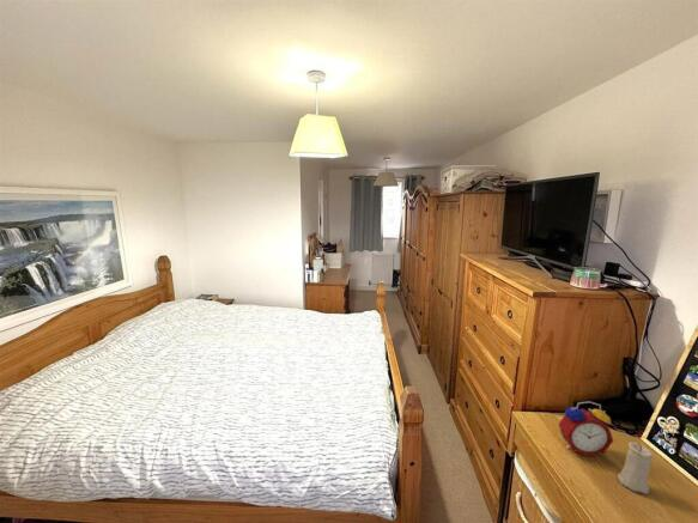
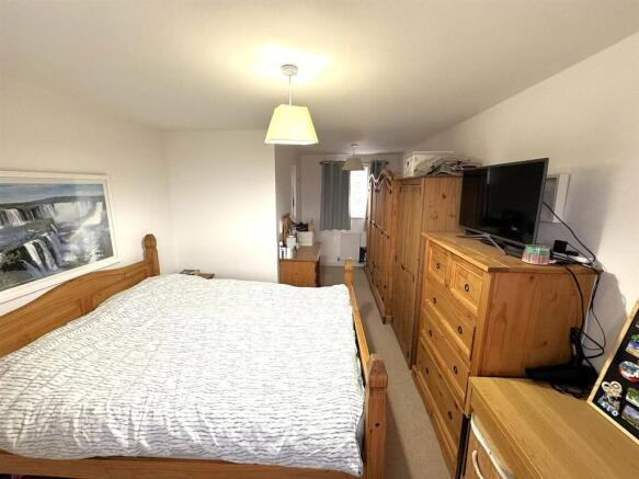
- alarm clock [557,400,614,457]
- candle [617,442,655,495]
